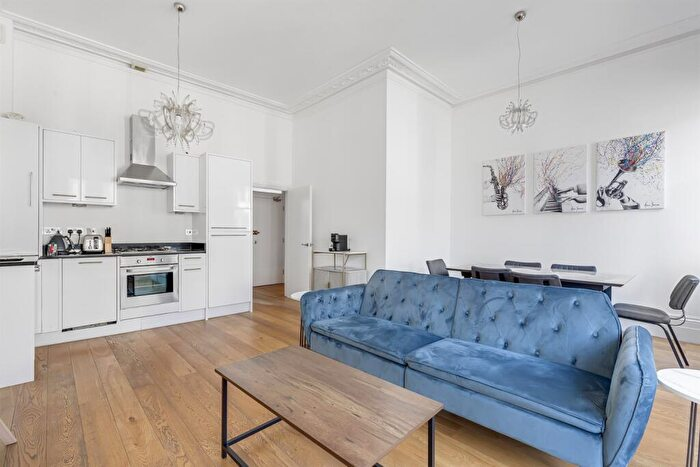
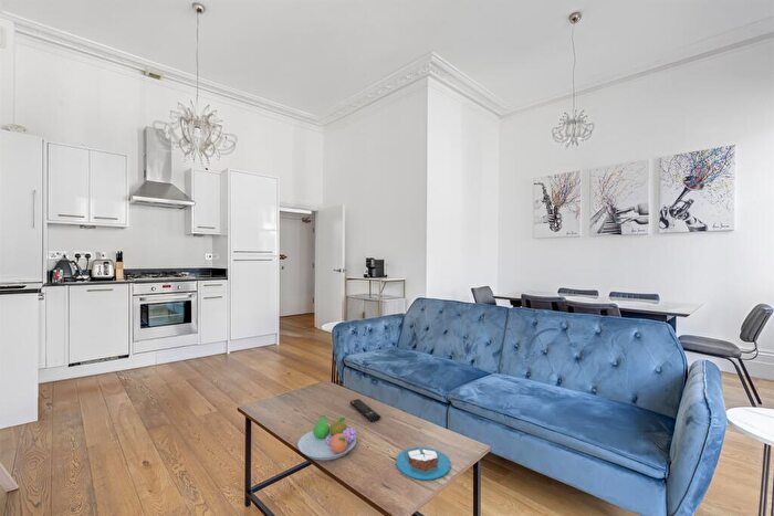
+ candle [395,446,451,481]
+ remote control [349,398,381,423]
+ fruit bowl [296,414,357,462]
